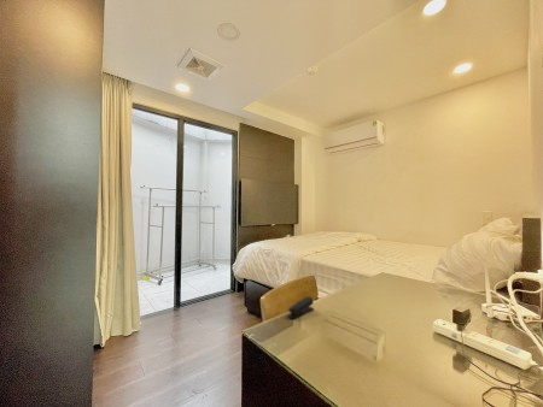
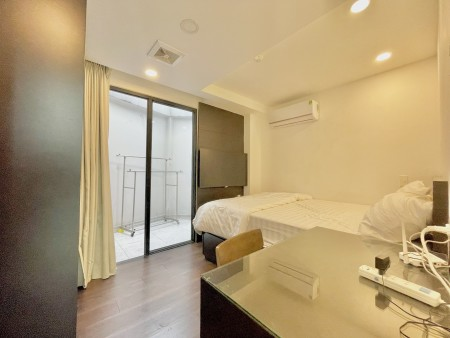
- stapler [286,295,315,319]
